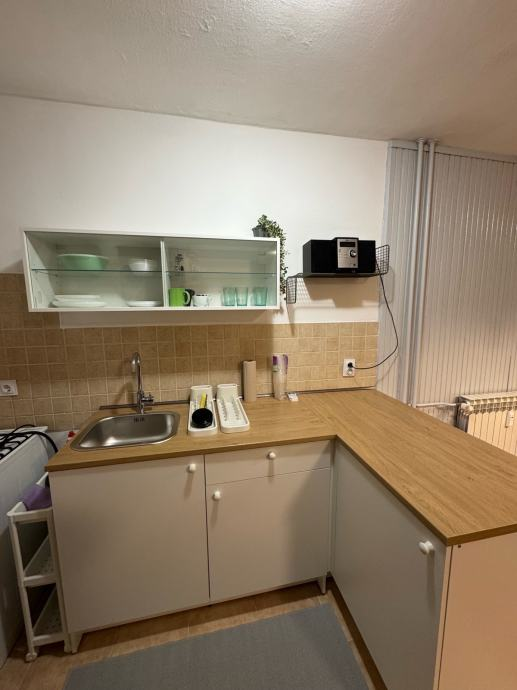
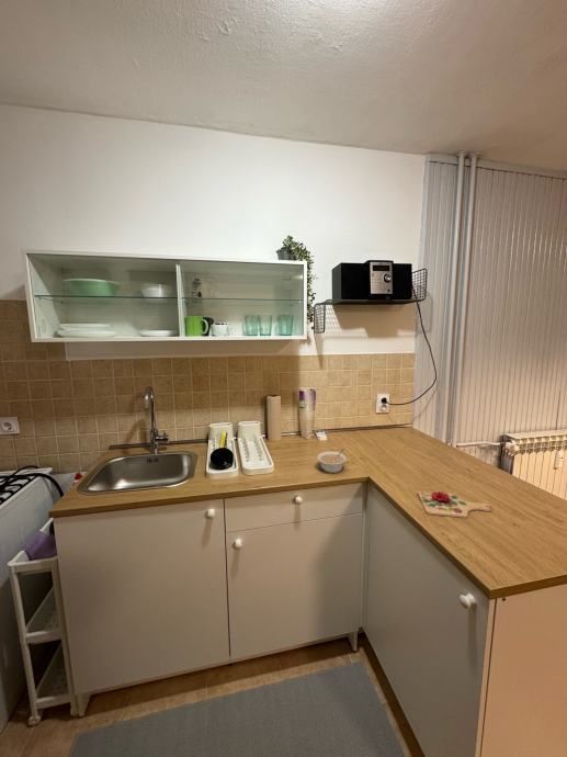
+ cutting board [417,488,492,519]
+ legume [317,448,348,474]
